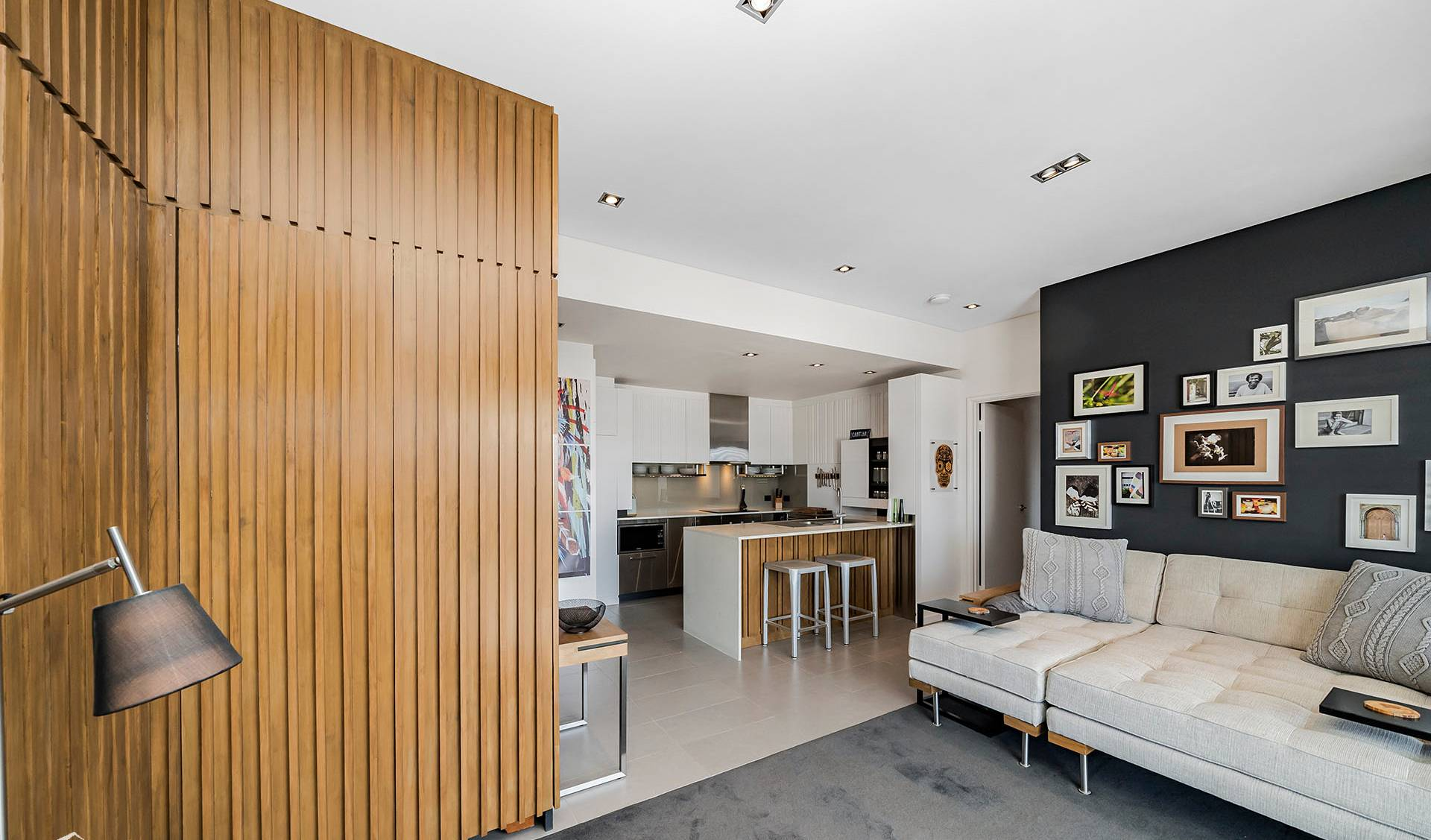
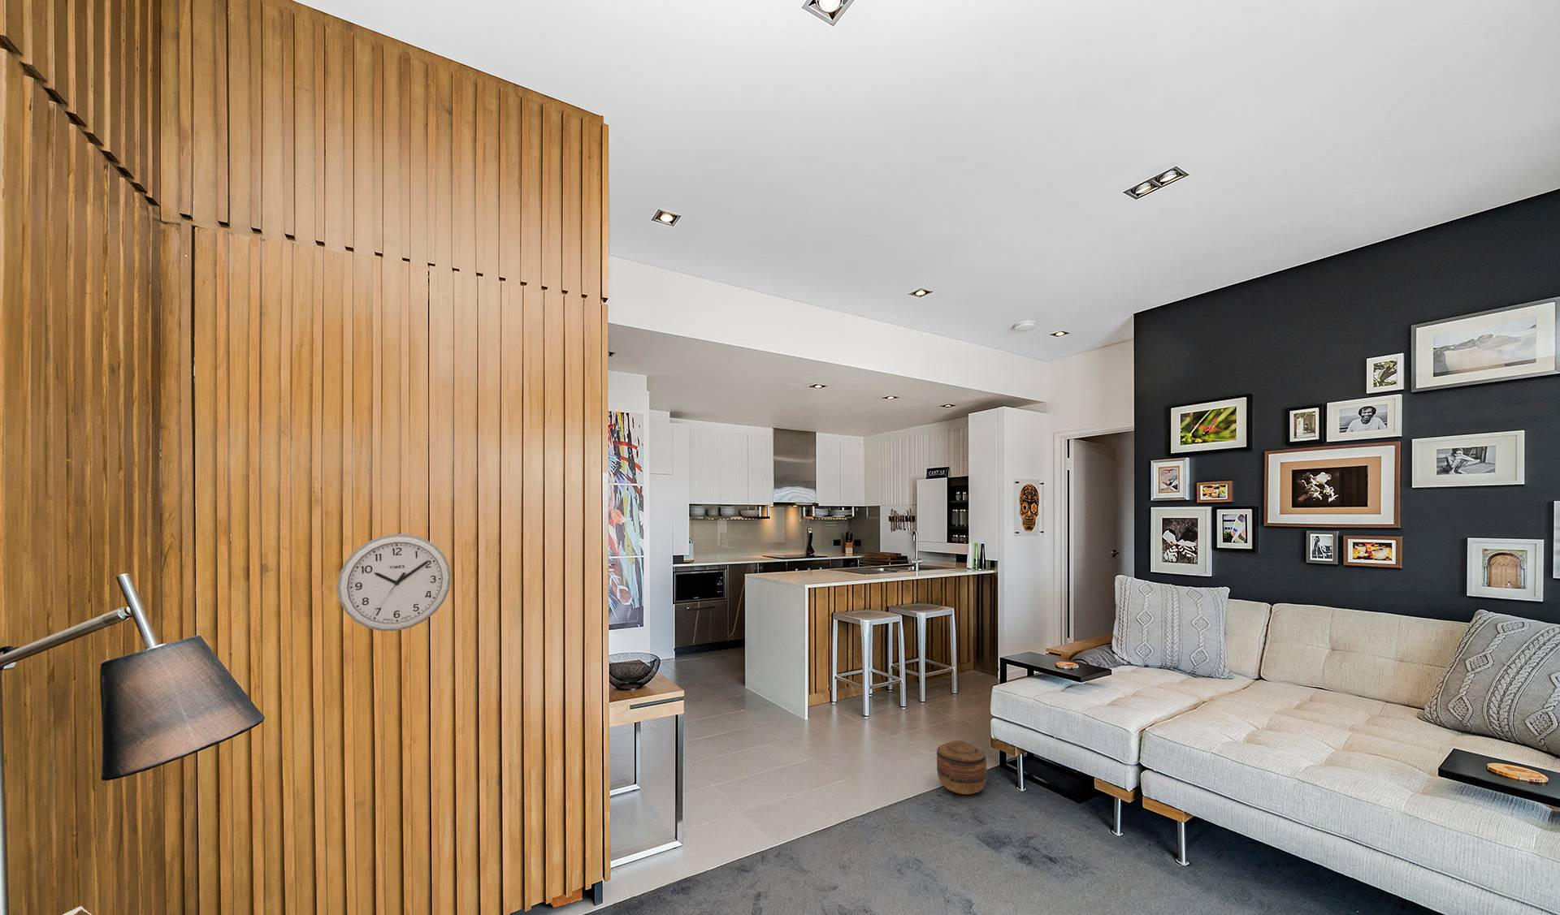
+ basket [936,740,988,795]
+ wall clock [337,534,451,632]
